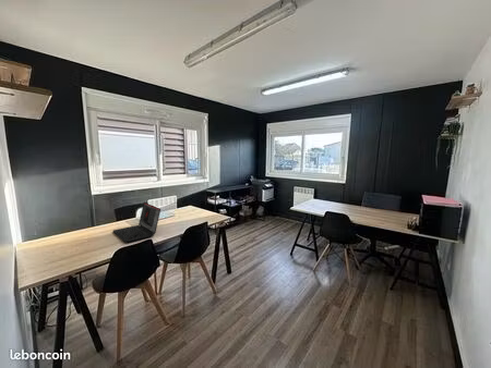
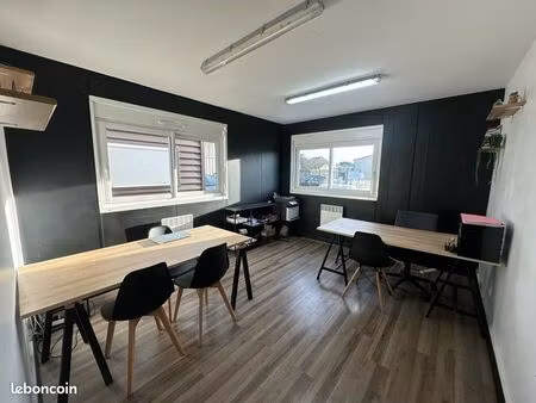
- laptop [112,201,161,244]
